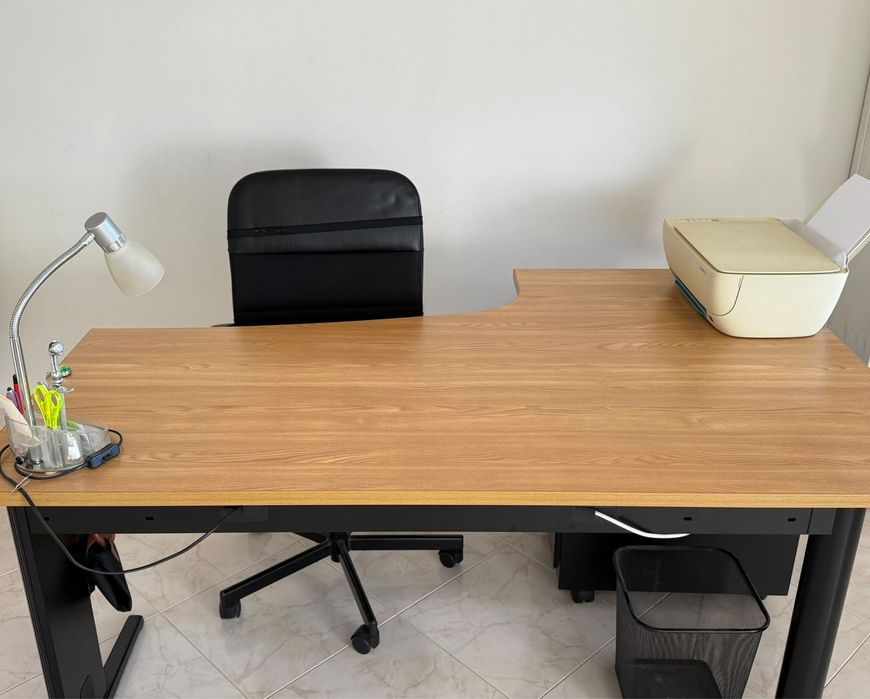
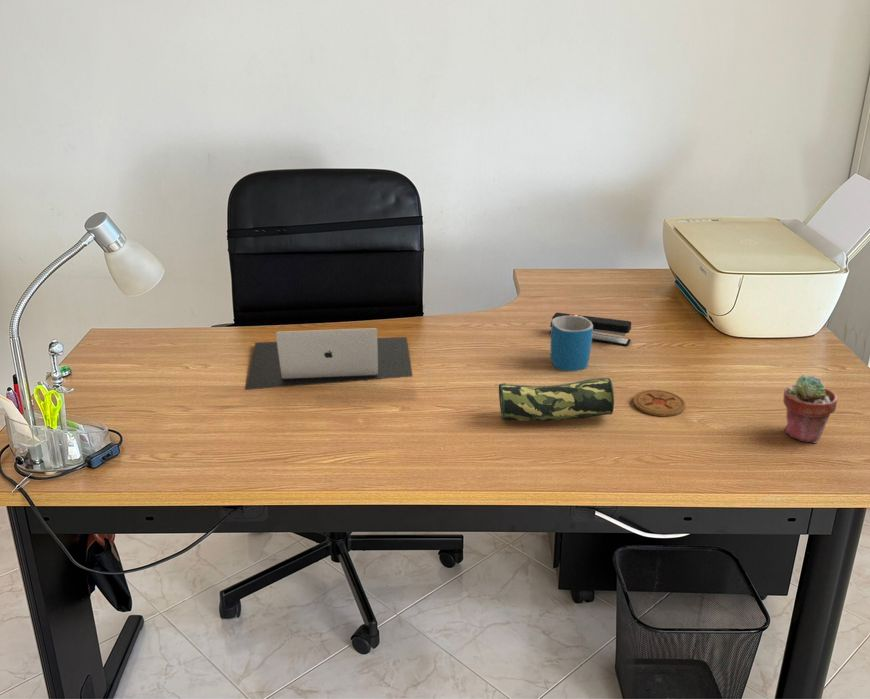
+ pencil case [495,377,615,422]
+ stapler [549,312,632,347]
+ potted succulent [782,374,838,444]
+ laptop [244,327,414,391]
+ coaster [632,389,686,417]
+ mug [550,316,593,372]
